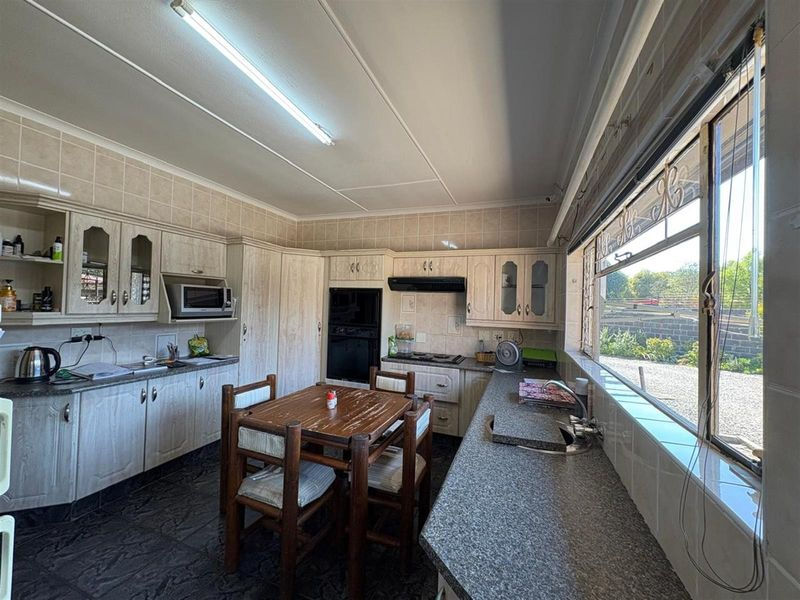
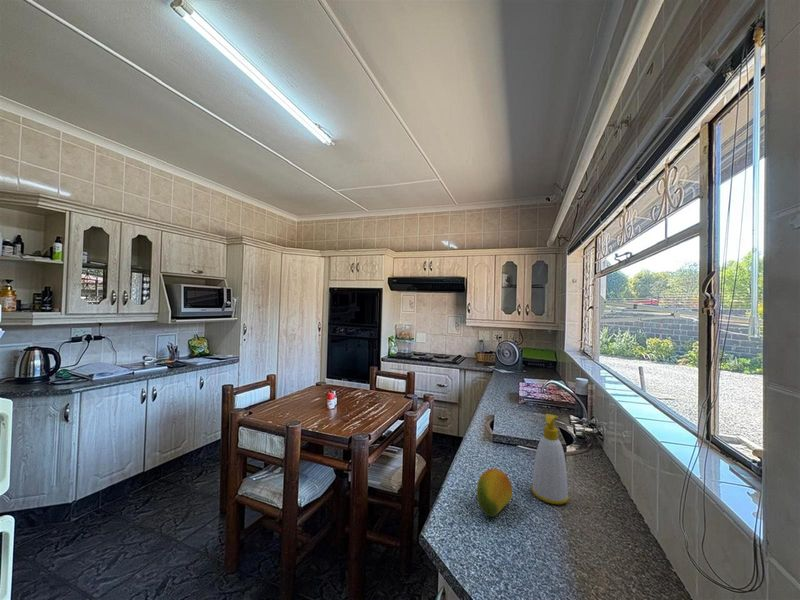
+ soap bottle [530,413,570,505]
+ fruit [476,468,513,518]
